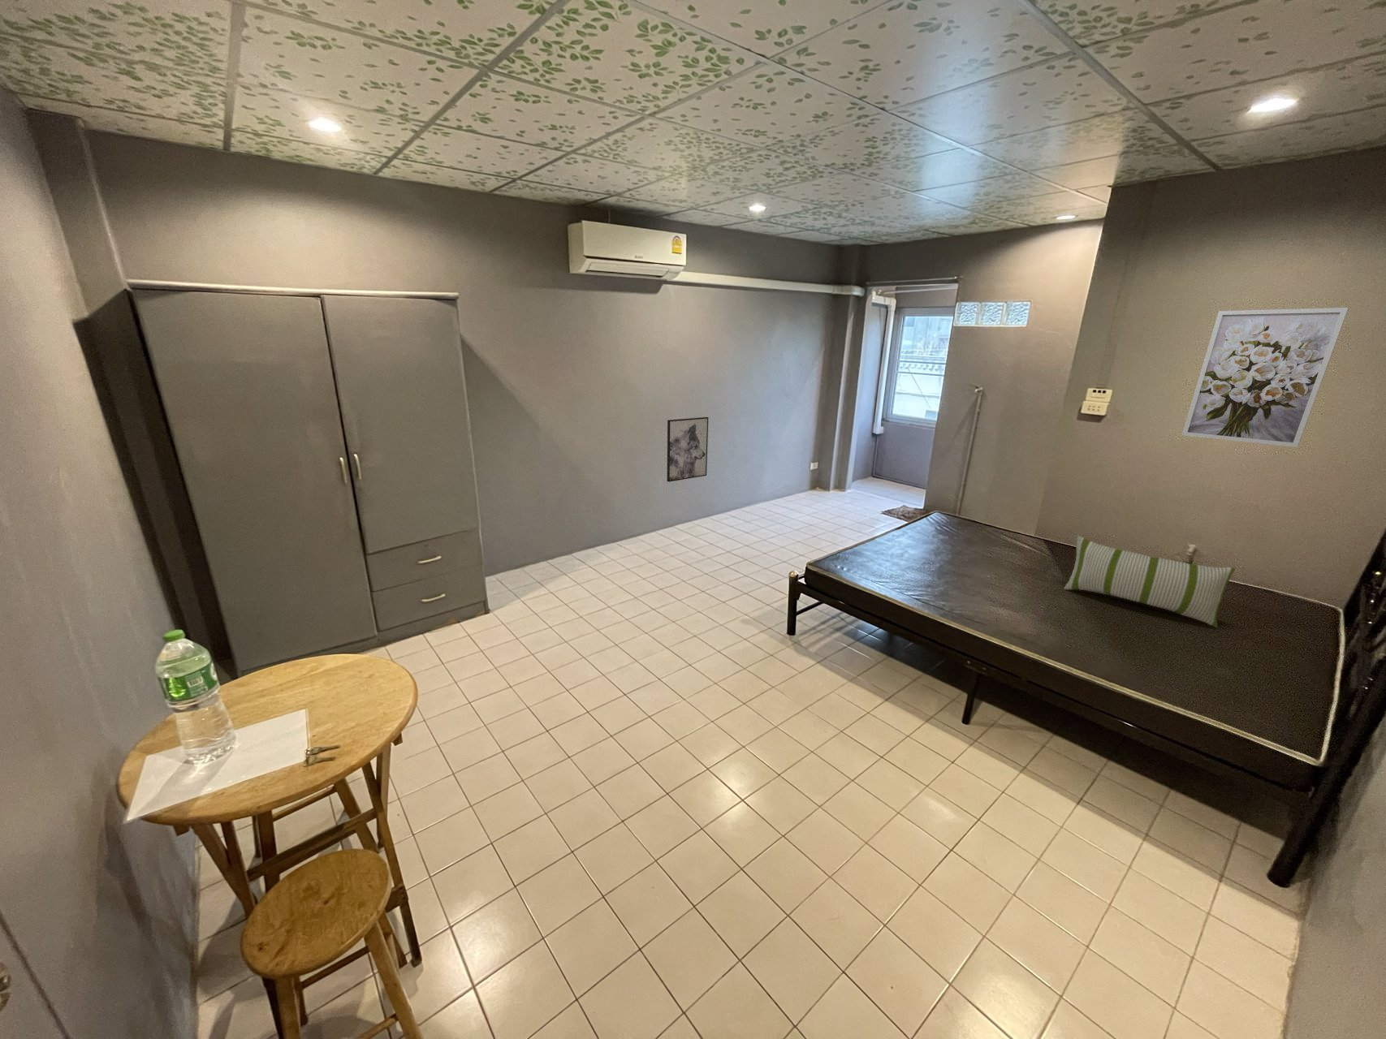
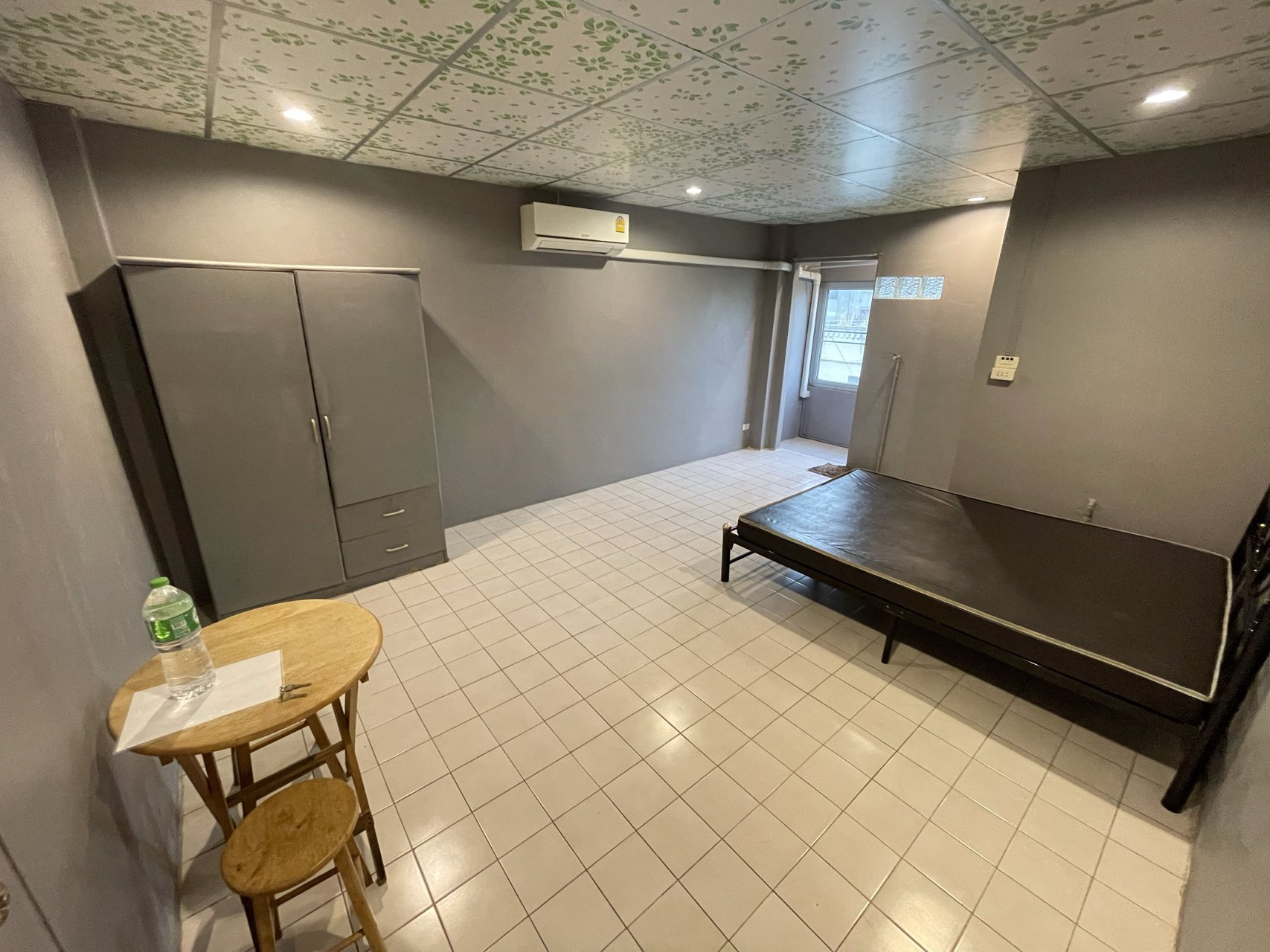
- pillow [1063,535,1235,629]
- wall art [1182,307,1350,449]
- wall art [667,417,709,483]
